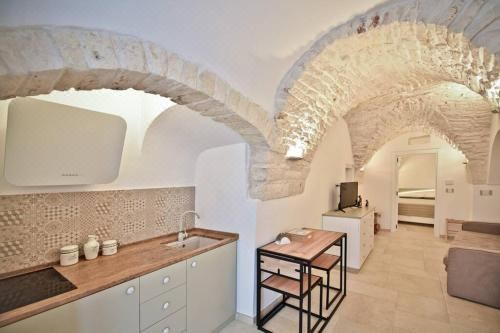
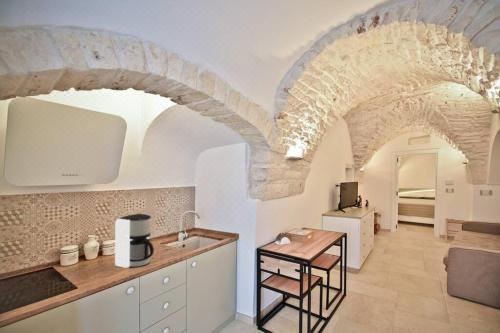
+ coffee maker [114,213,155,269]
